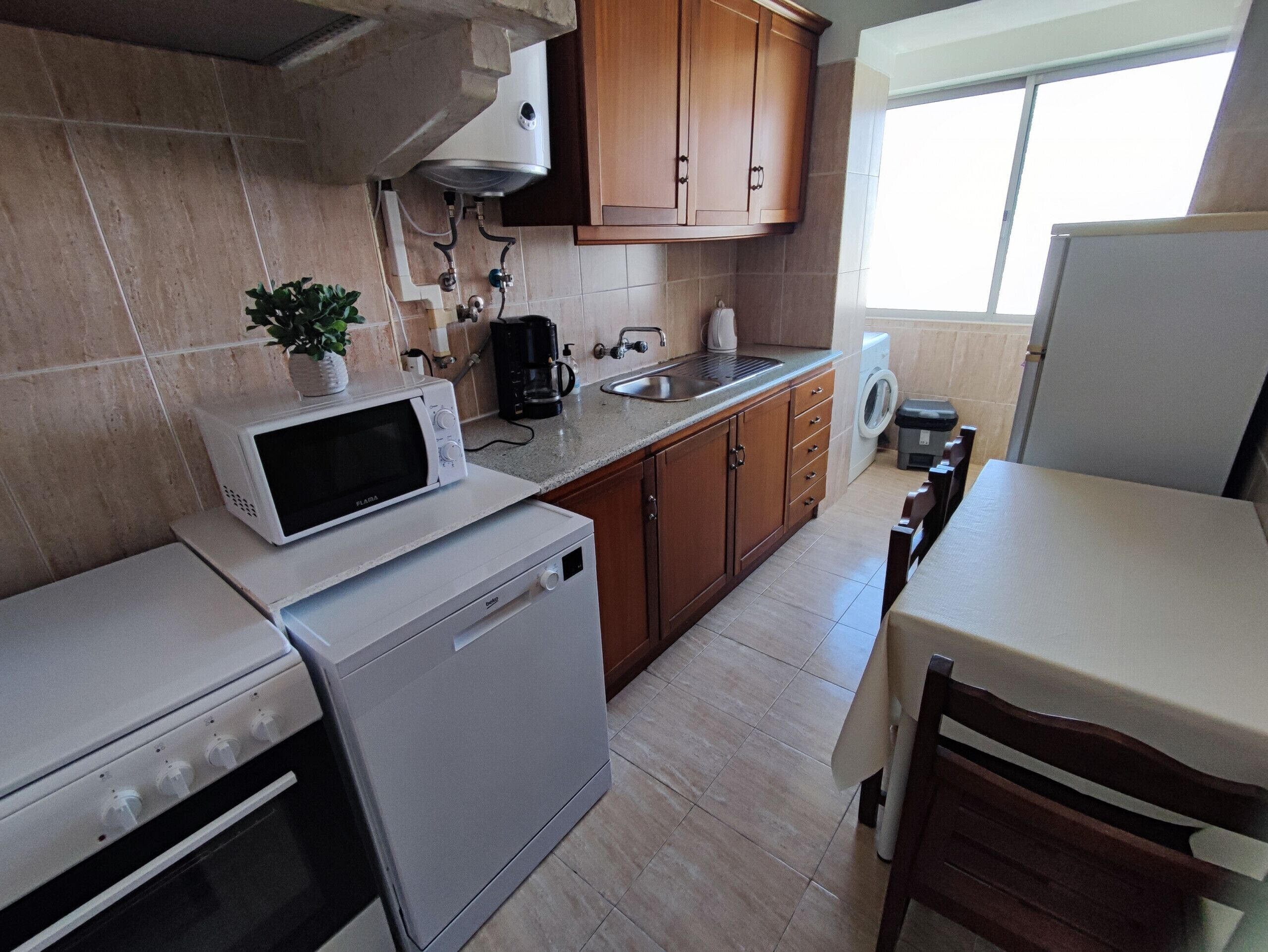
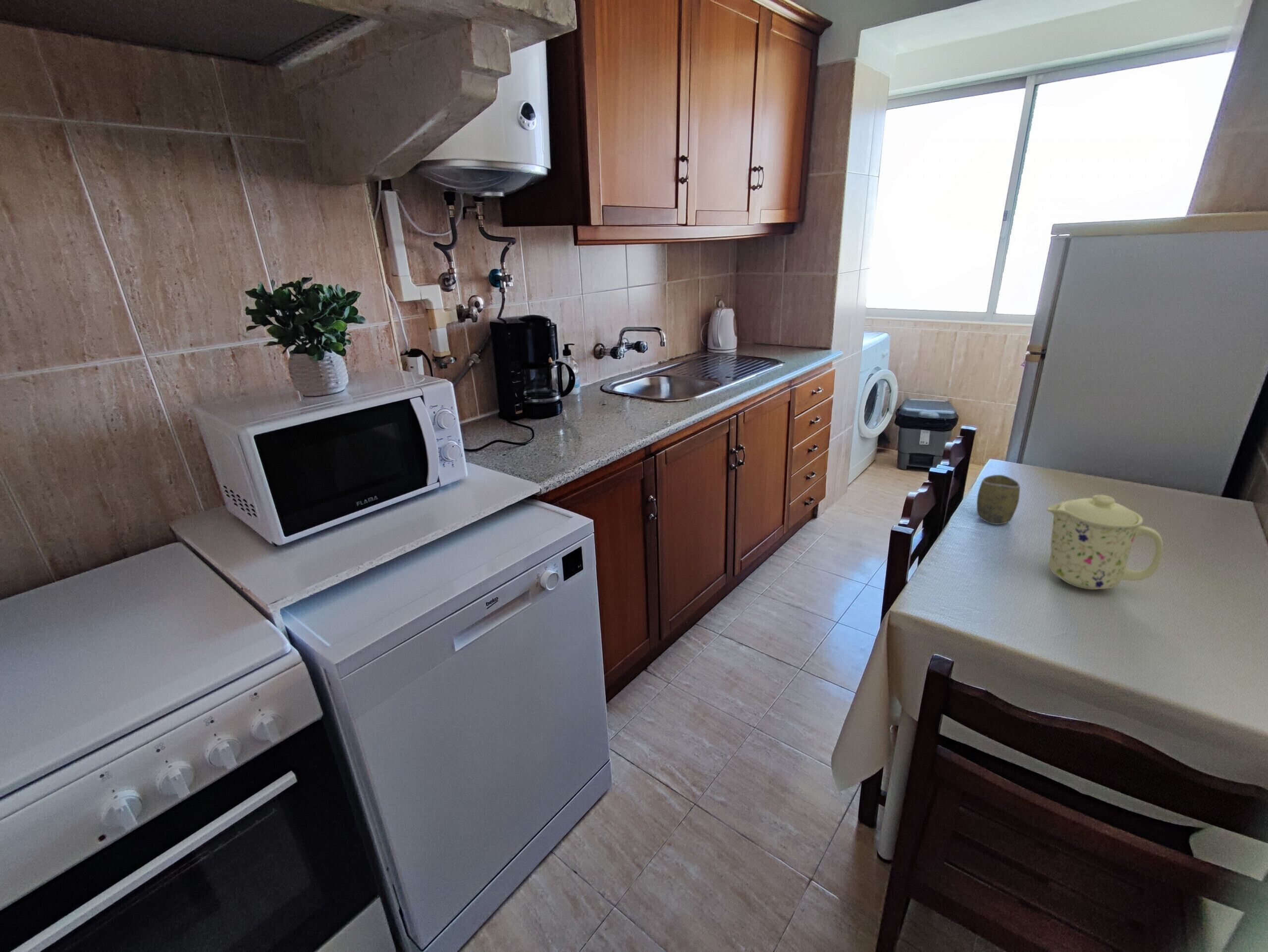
+ cup [976,474,1020,525]
+ mug [1046,494,1163,590]
